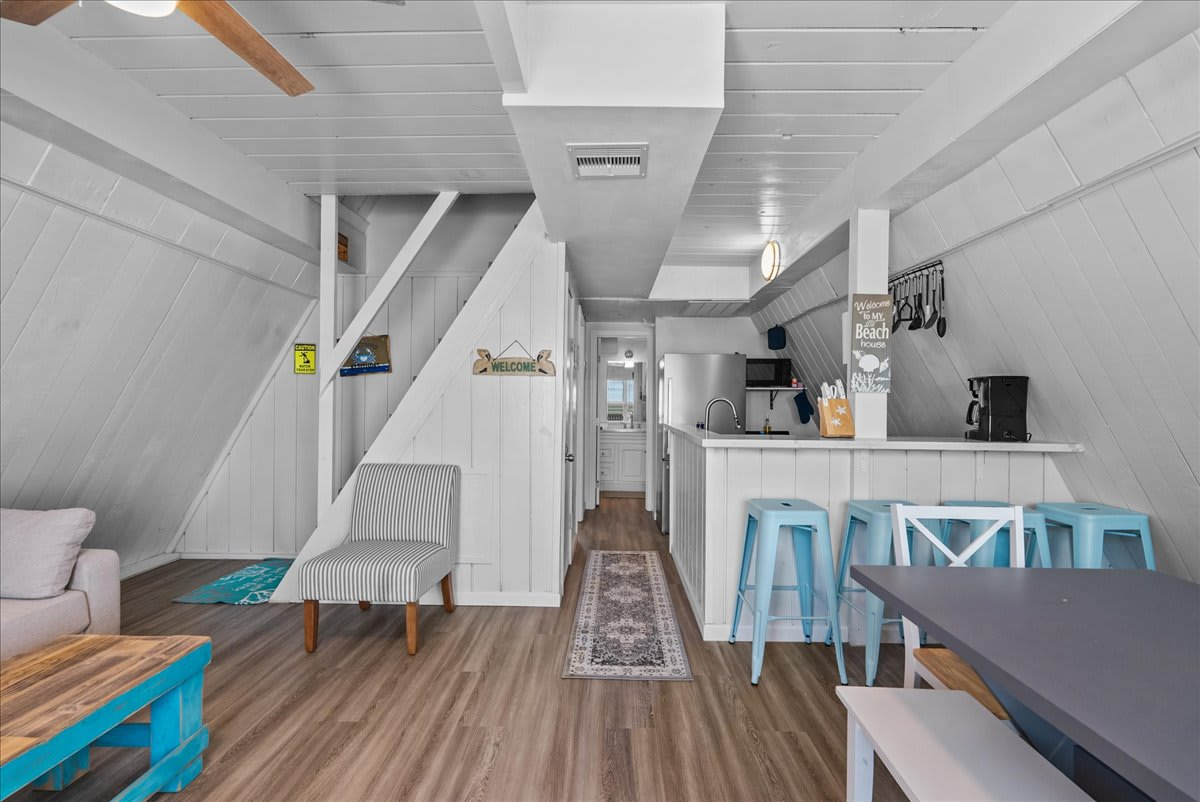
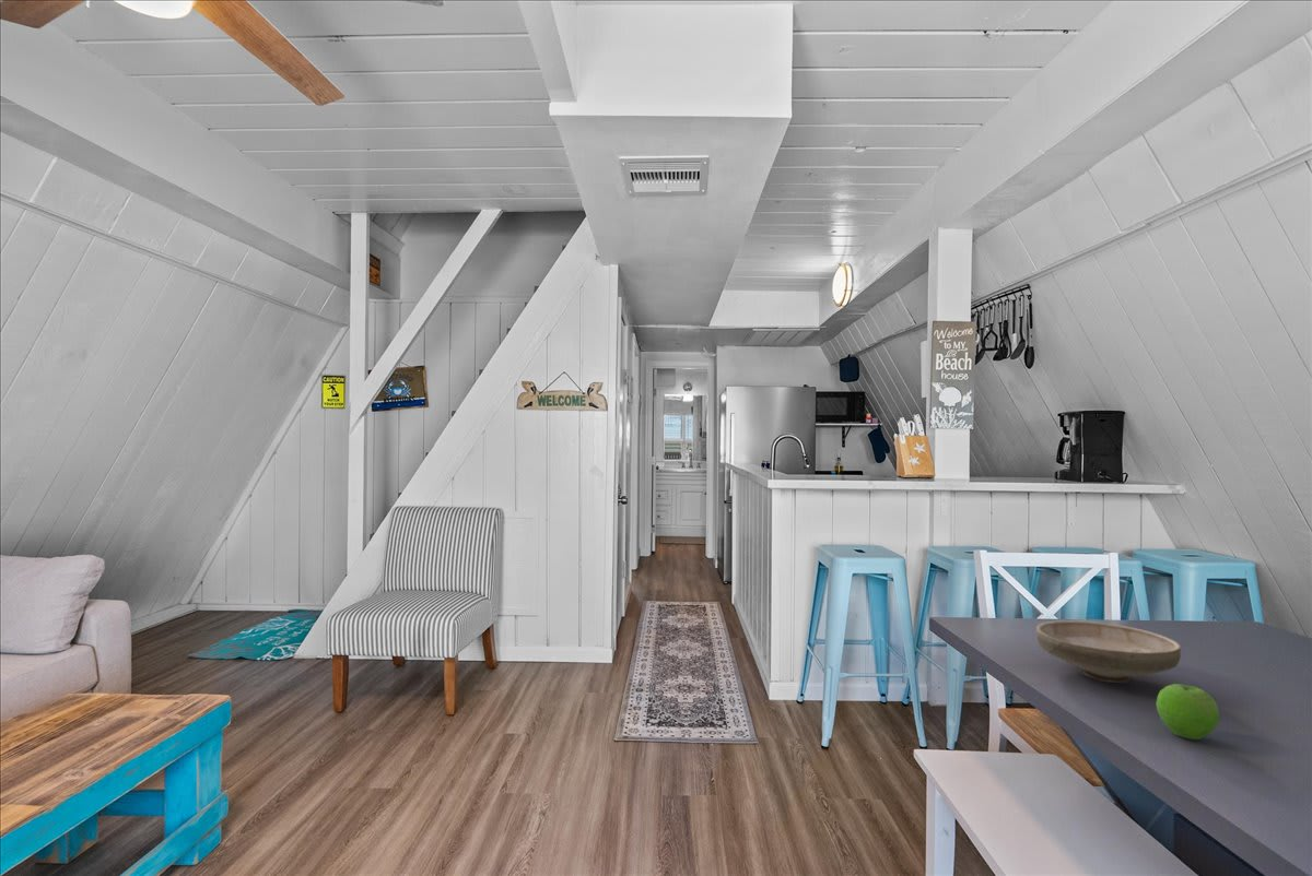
+ fruit [1156,683,1220,741]
+ bowl [1034,619,1182,684]
